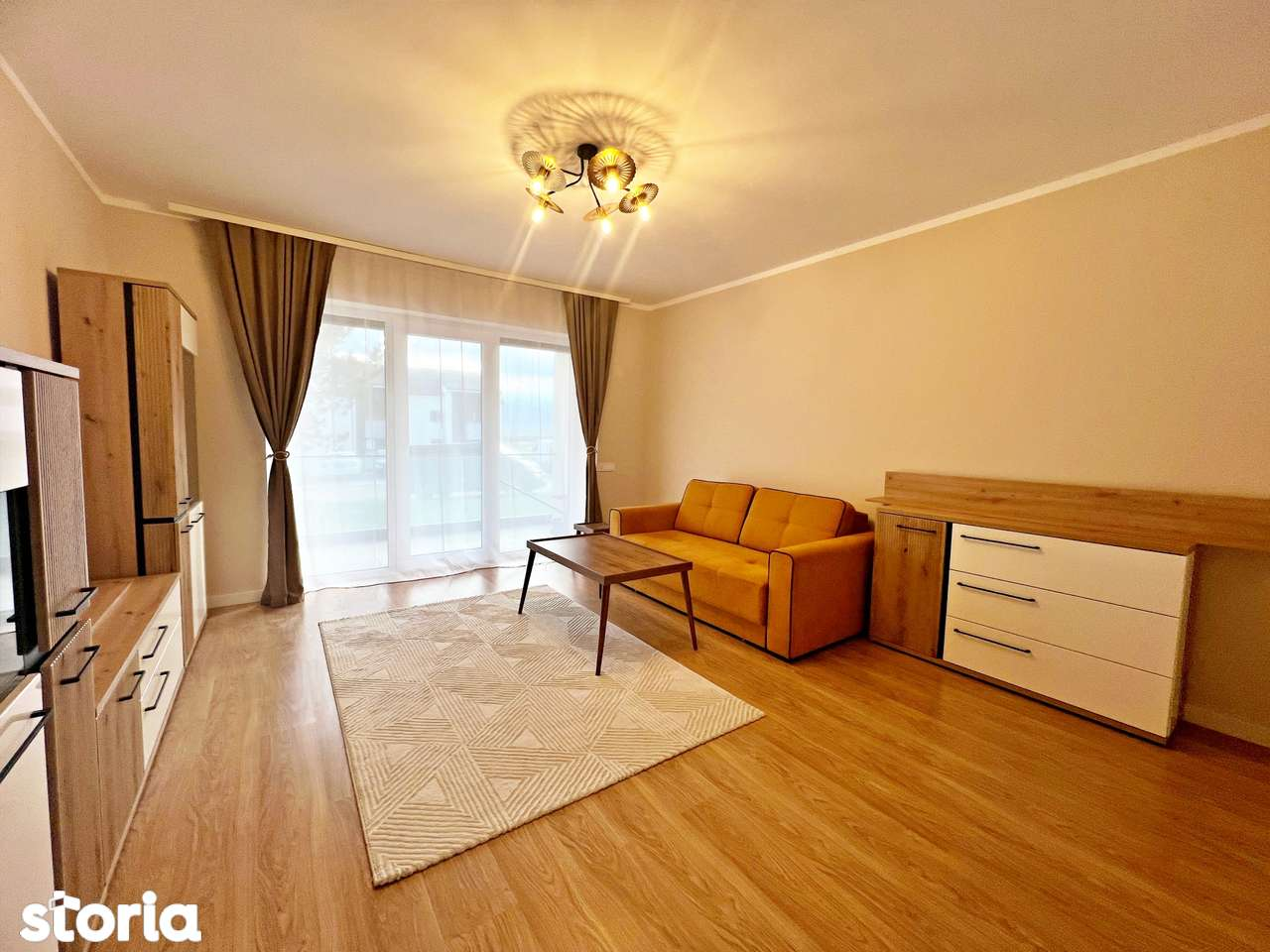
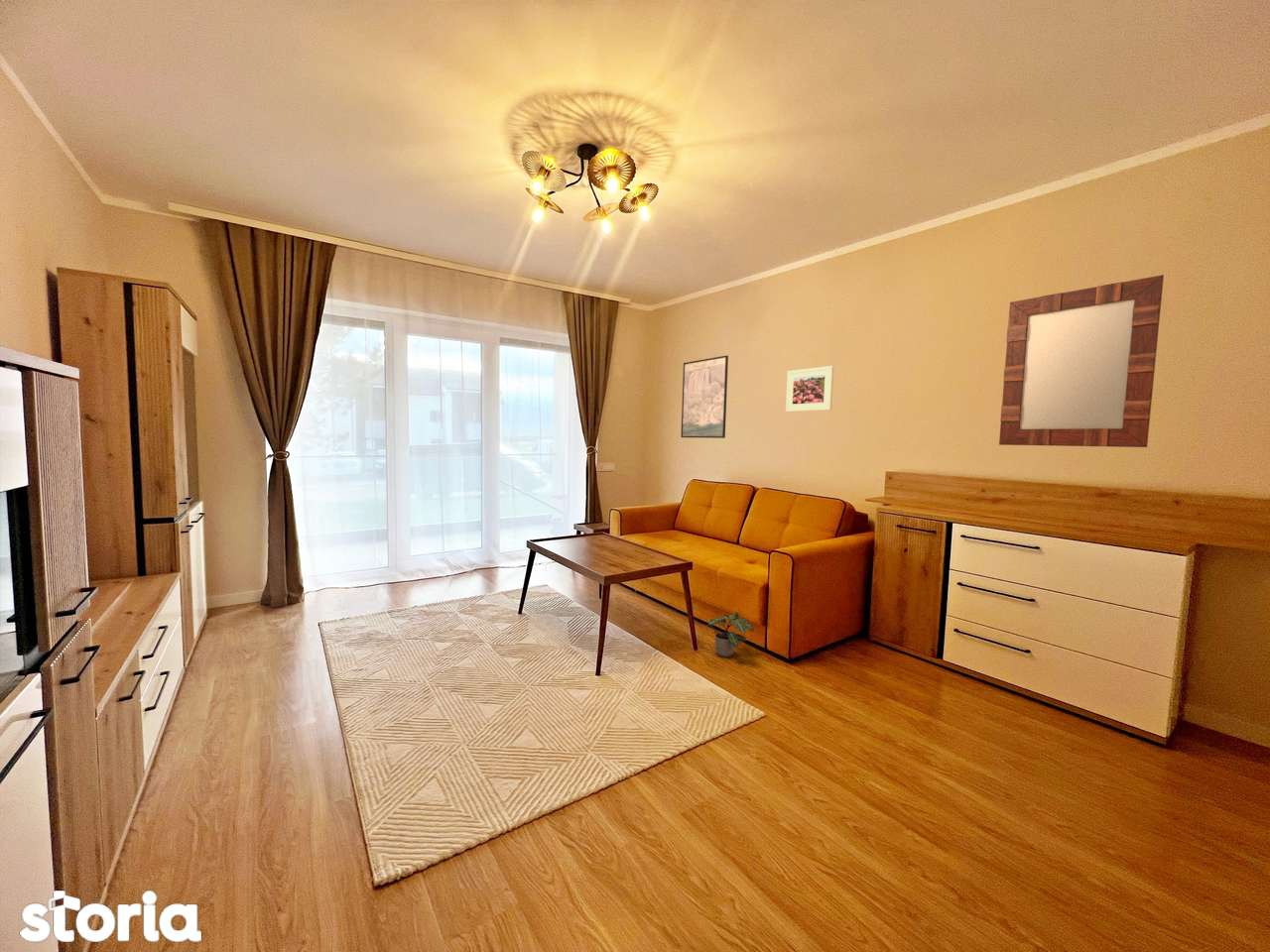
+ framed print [680,355,729,439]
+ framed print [785,365,834,413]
+ home mirror [998,274,1165,448]
+ potted plant [706,612,755,658]
